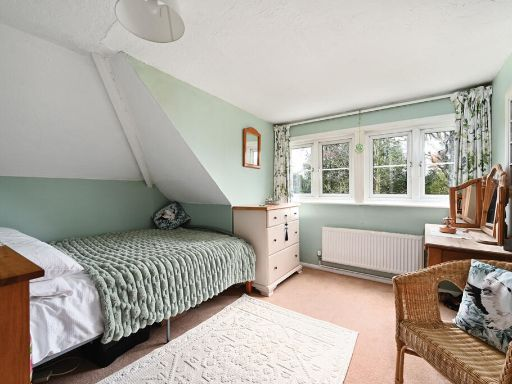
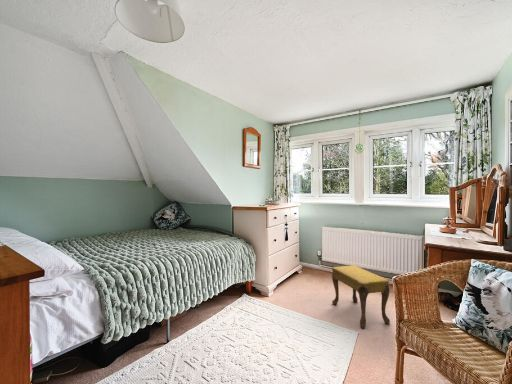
+ footstool [331,264,391,330]
